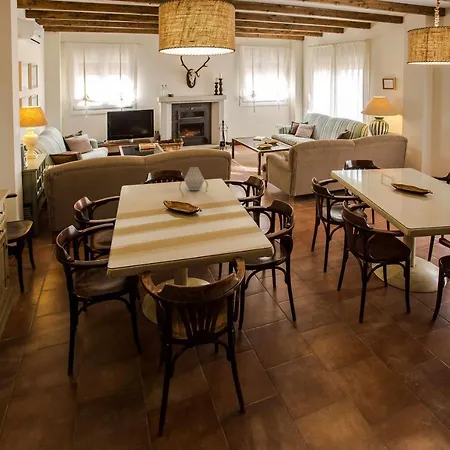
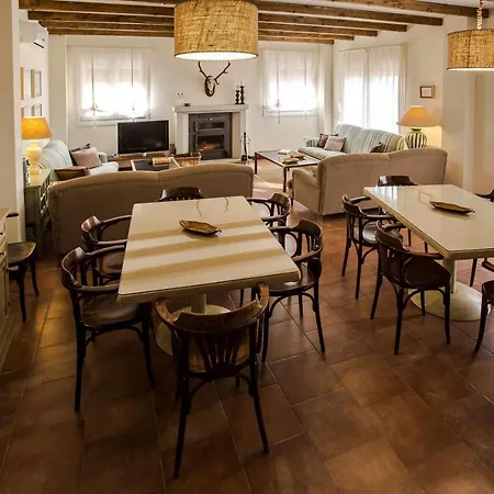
- vase [183,166,205,191]
